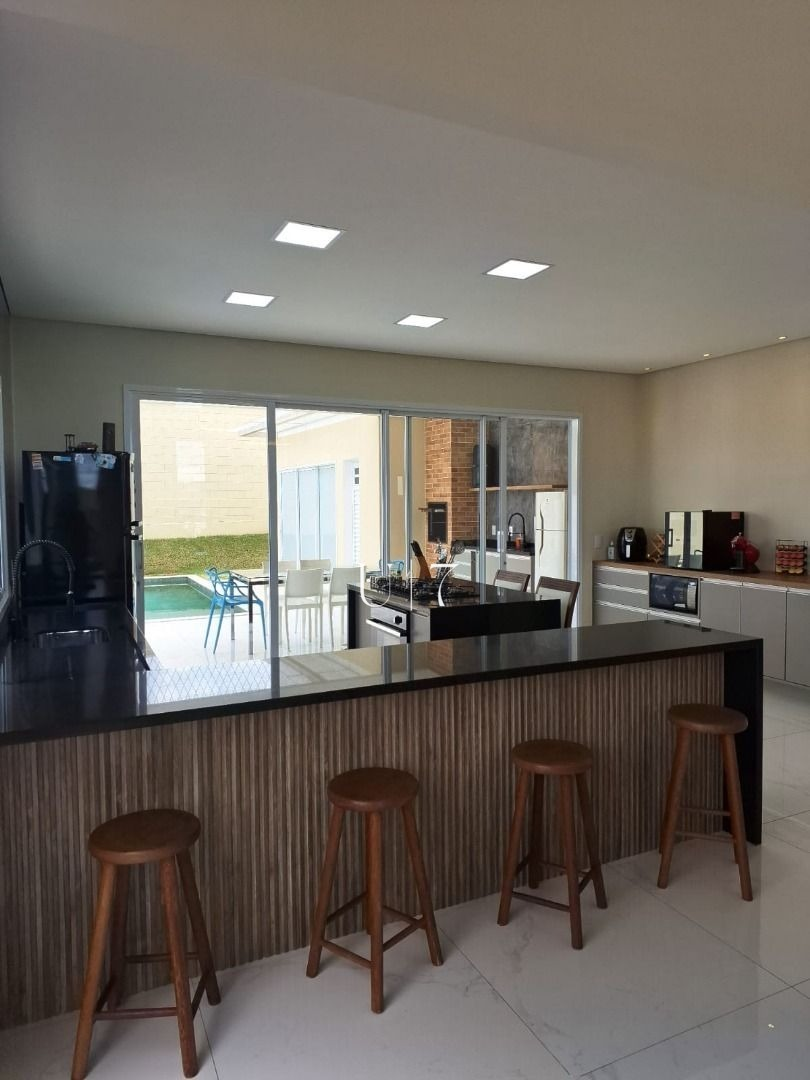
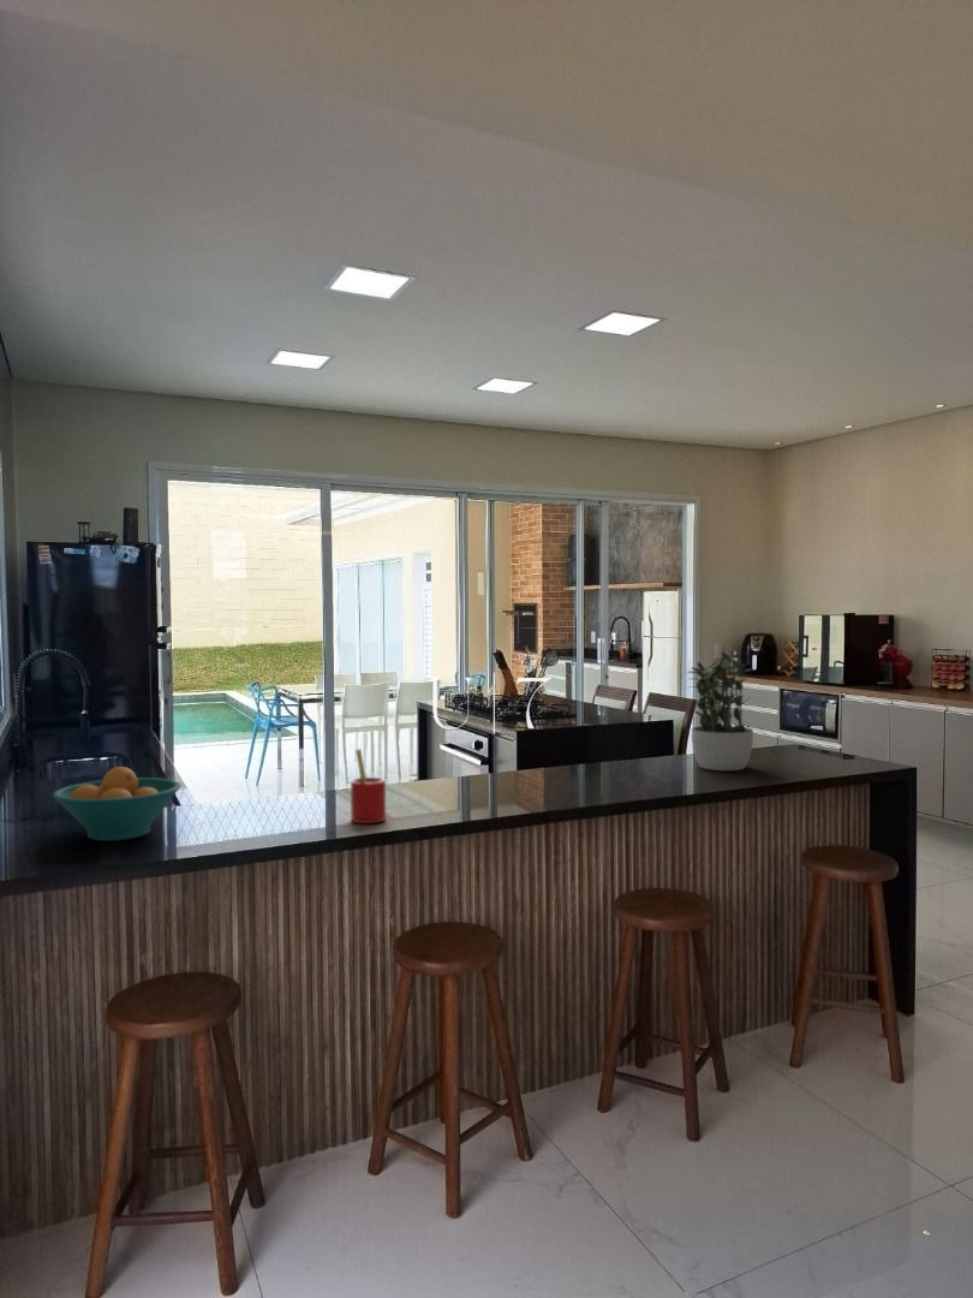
+ straw [350,748,387,824]
+ potted plant [684,651,754,772]
+ fruit bowl [52,766,183,842]
